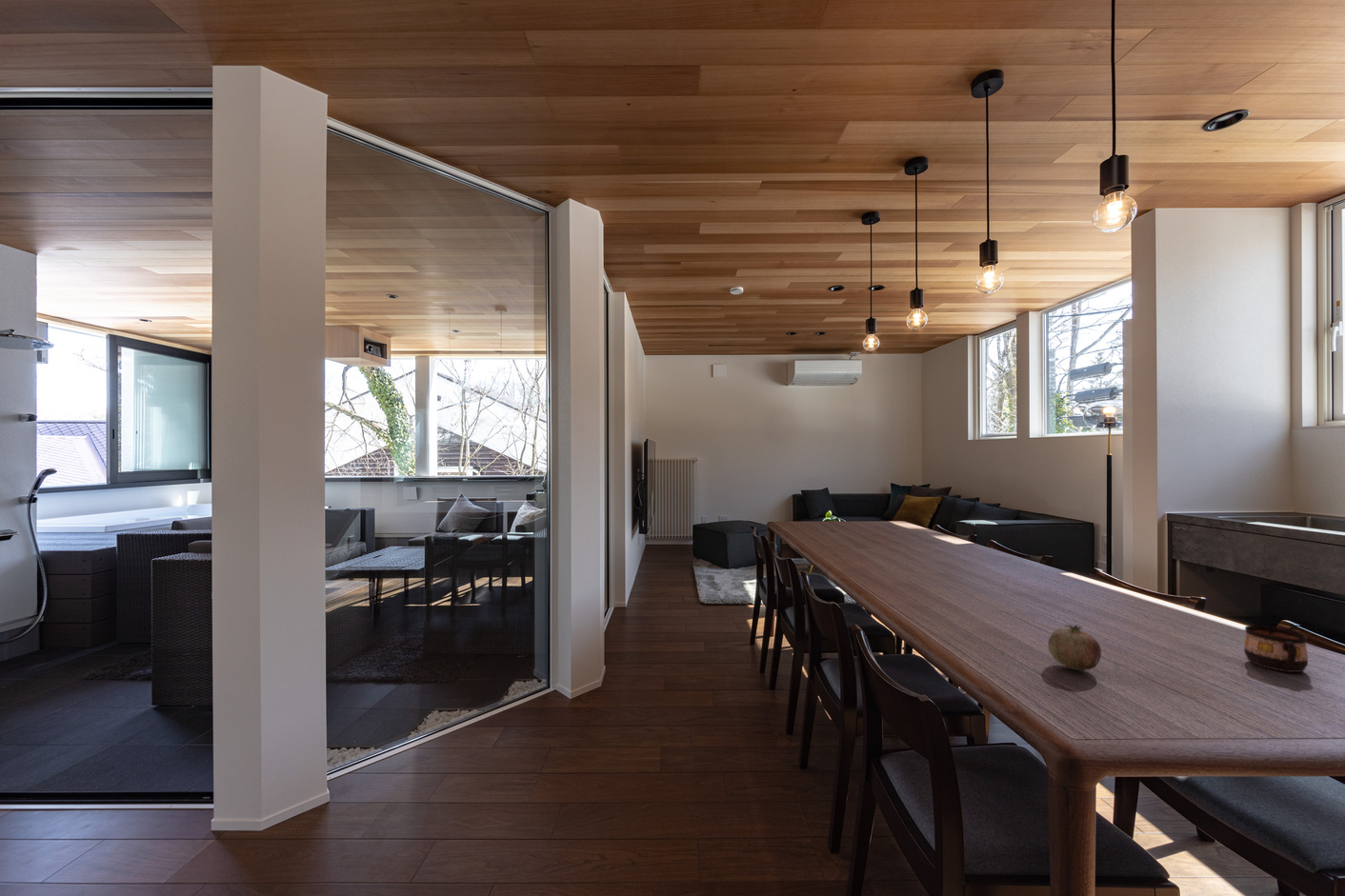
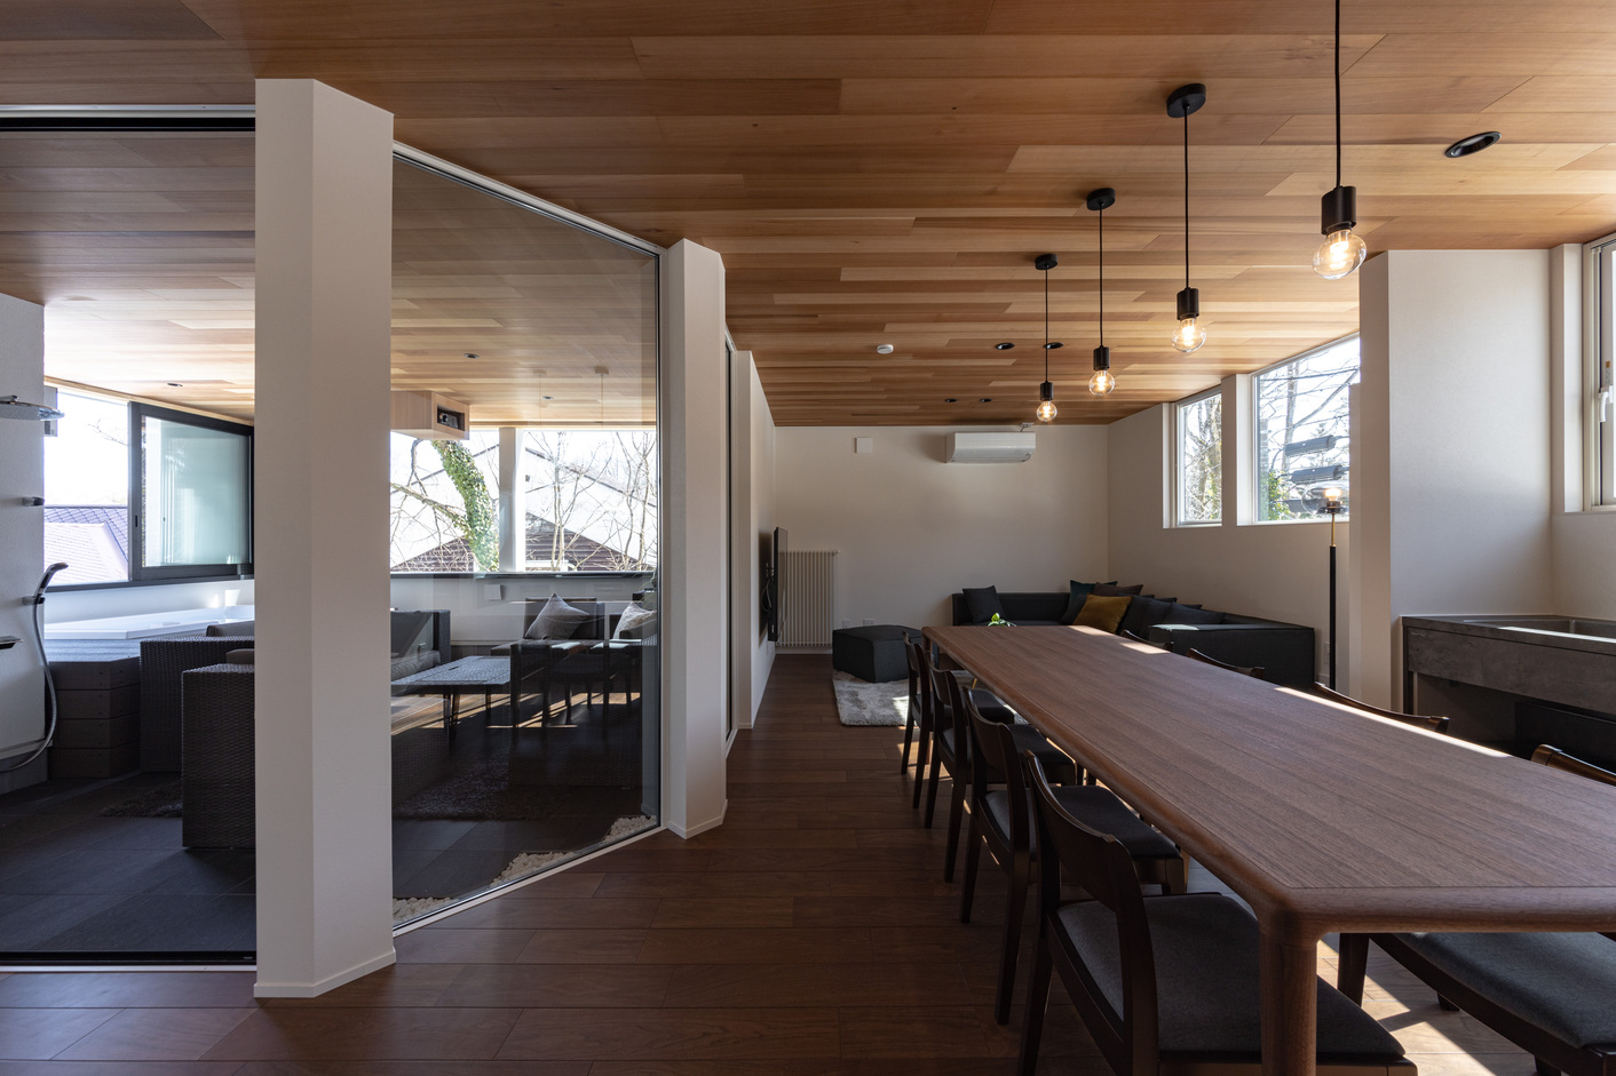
- cup [1243,625,1309,673]
- fruit [1047,624,1102,671]
